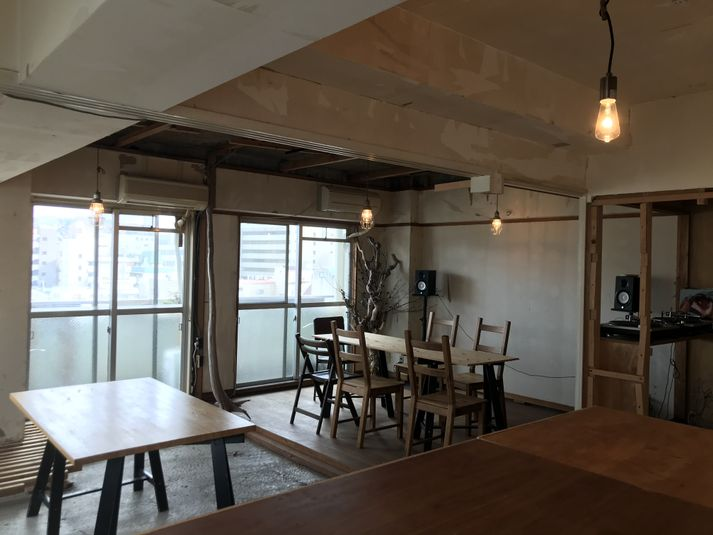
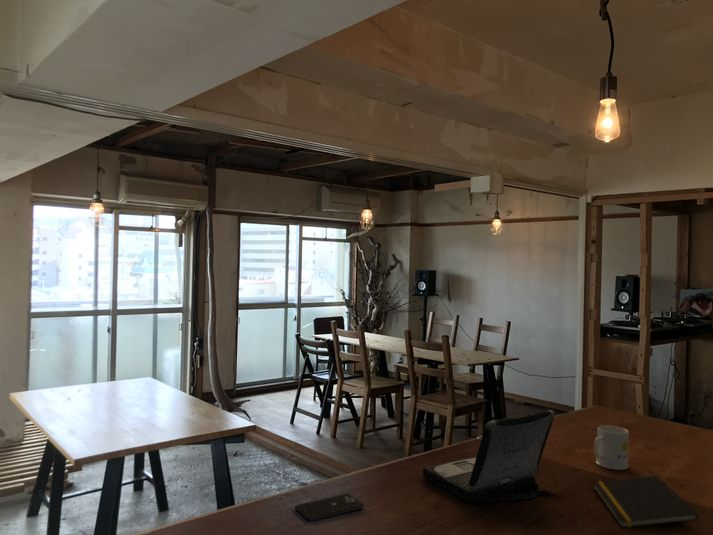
+ mug [593,424,630,471]
+ smartphone [294,492,365,522]
+ notepad [592,474,700,529]
+ laptop [422,409,558,506]
